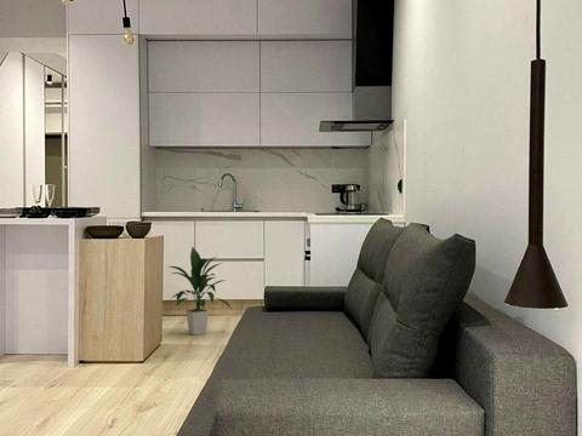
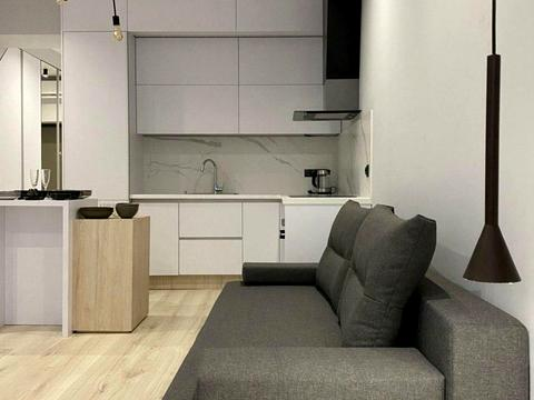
- indoor plant [169,246,233,337]
